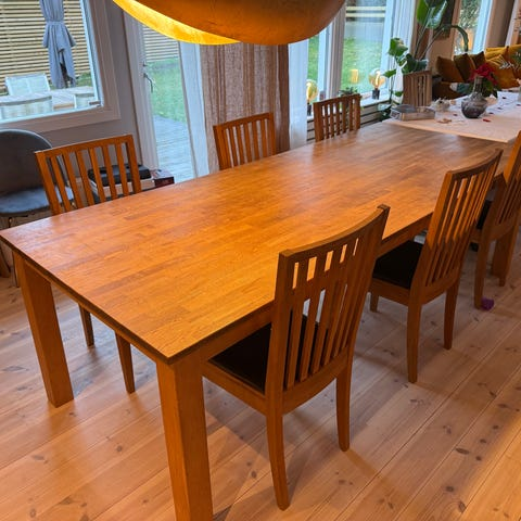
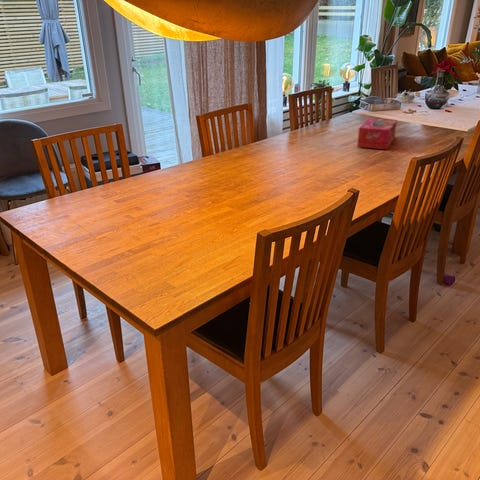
+ tissue box [356,117,398,150]
